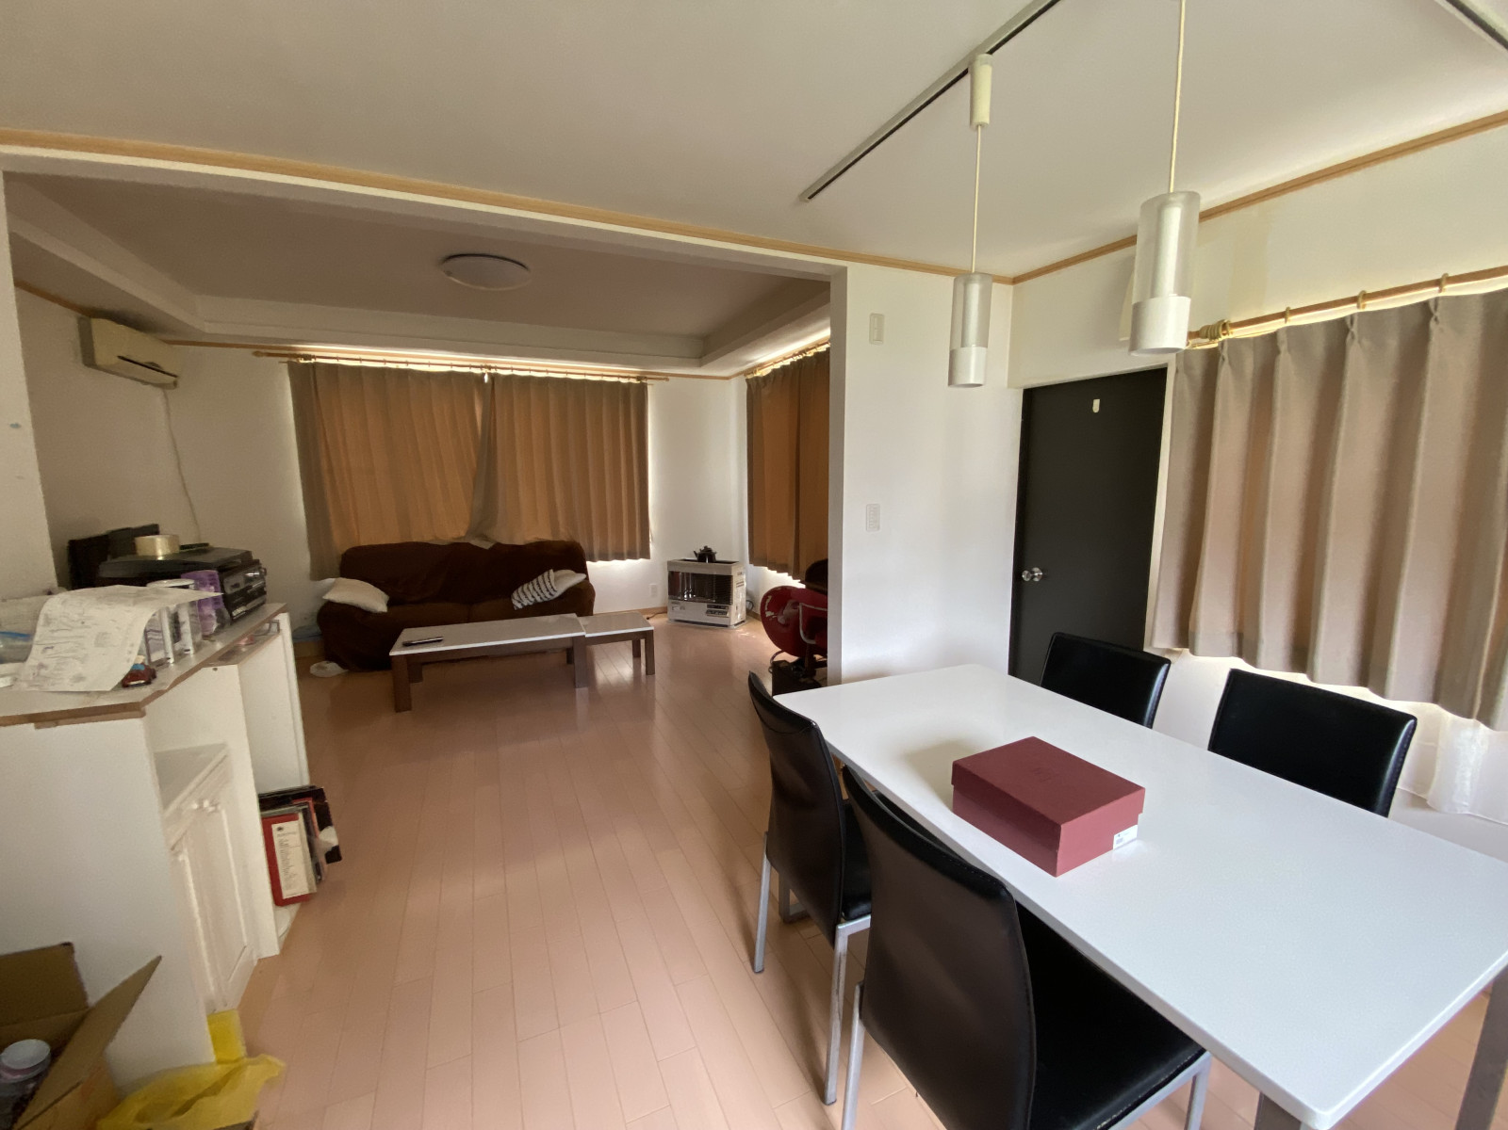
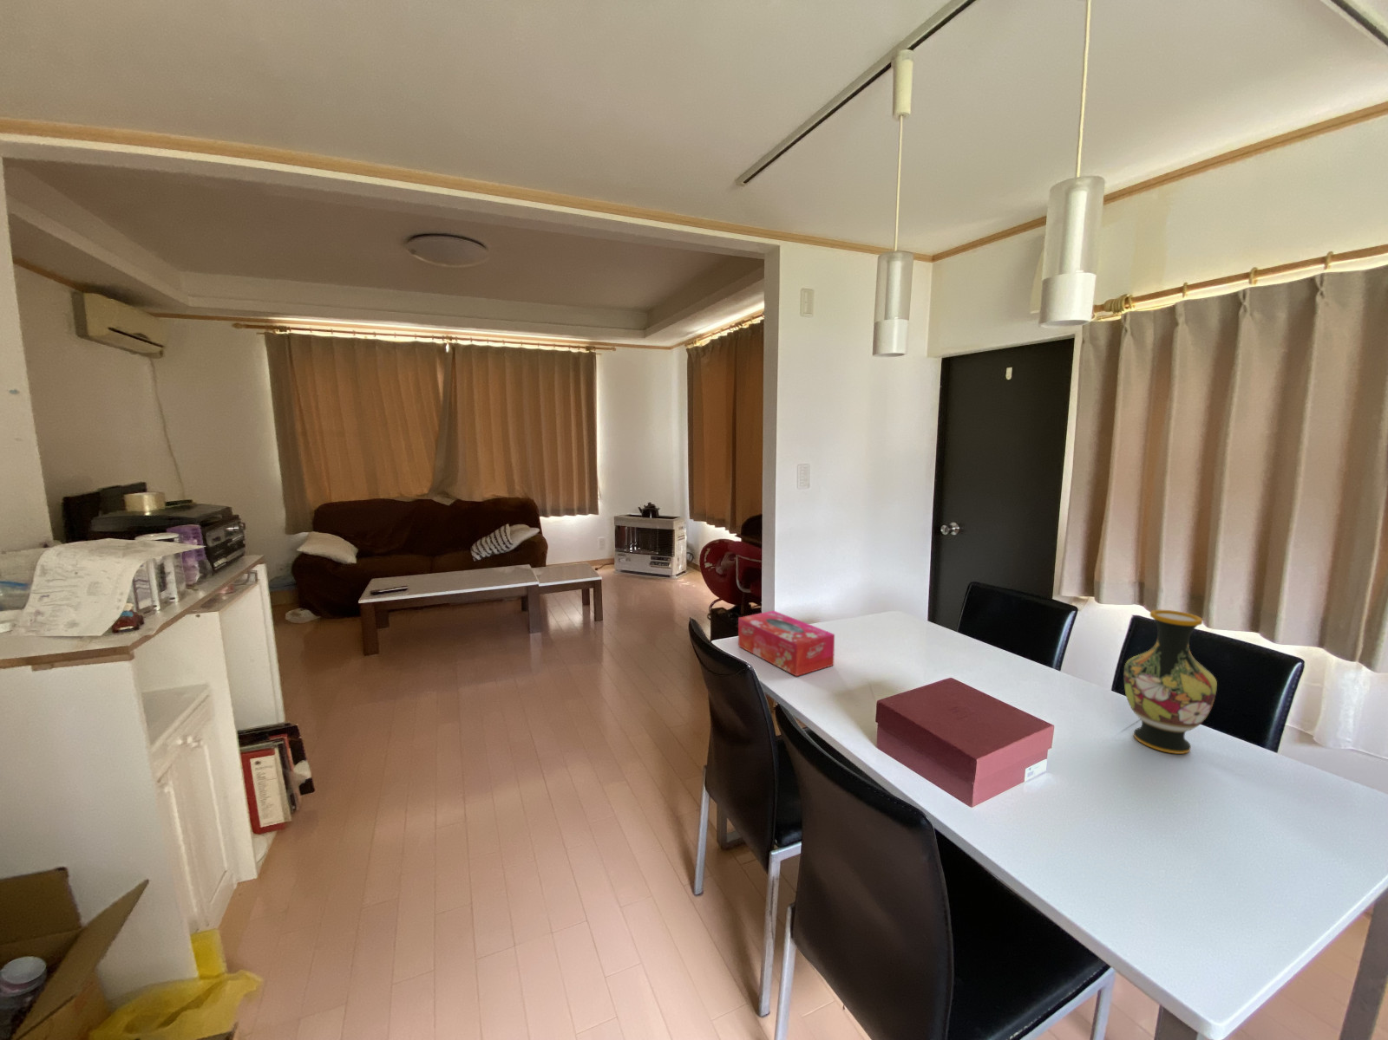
+ vase [1124,610,1218,755]
+ tissue box [738,610,835,677]
